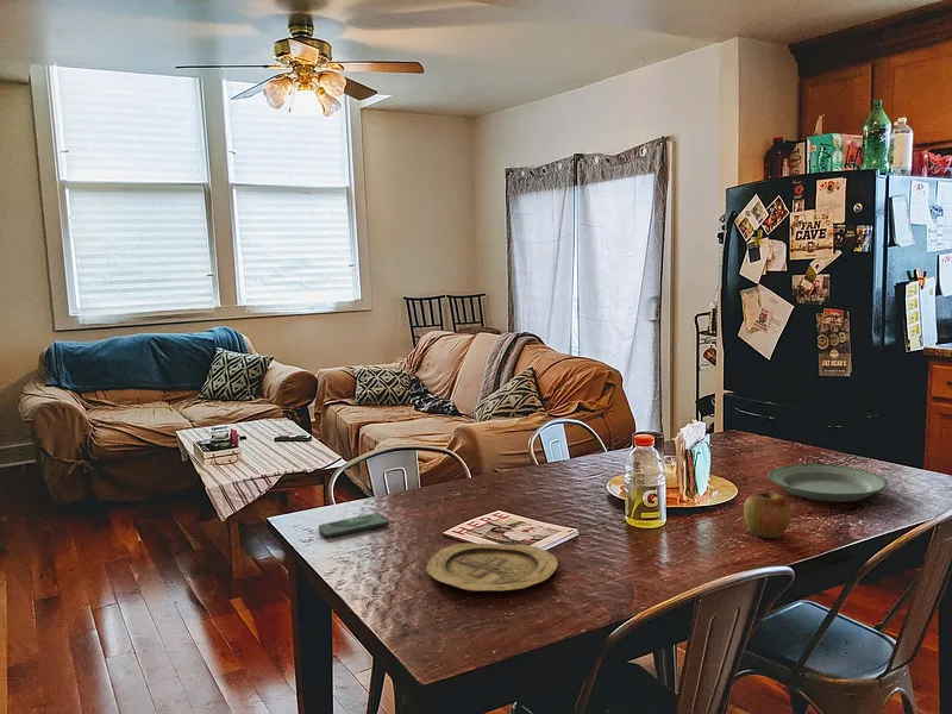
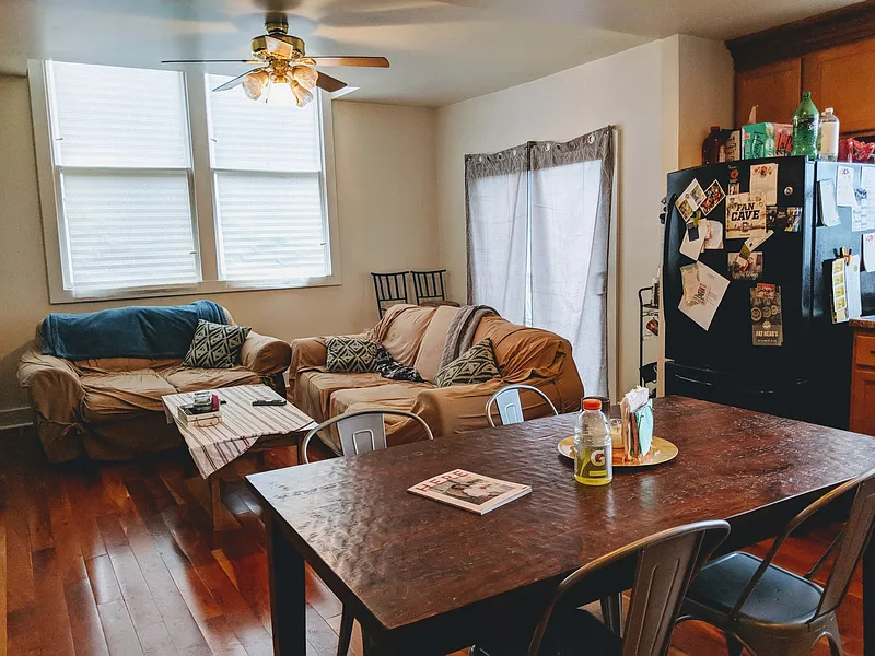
- smartphone [318,512,390,538]
- plate [768,463,889,502]
- plate [425,541,559,591]
- apple [743,488,791,539]
